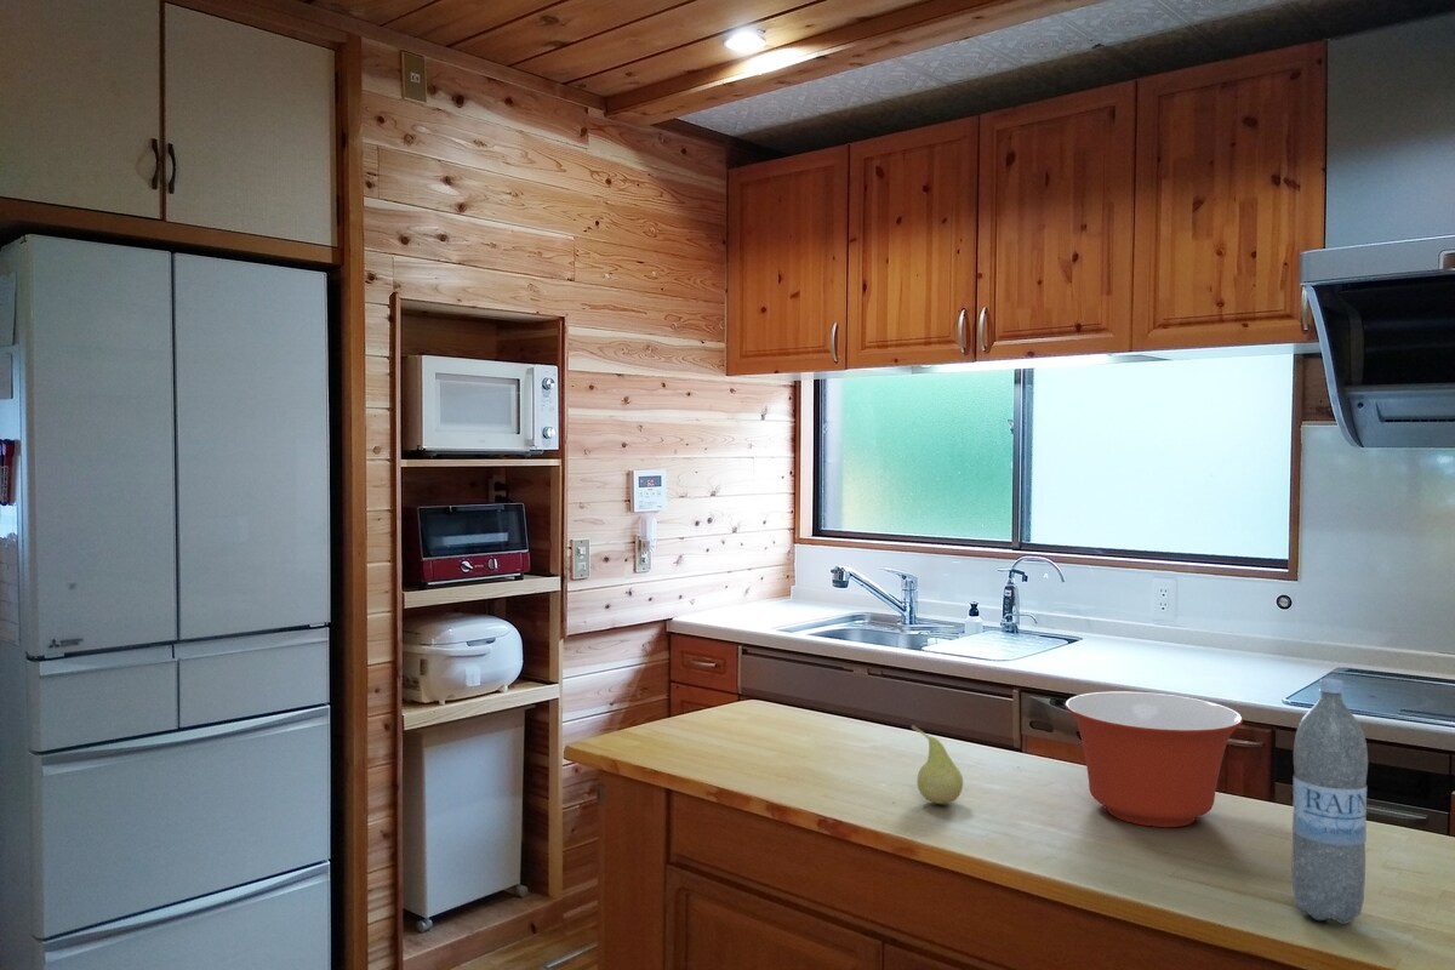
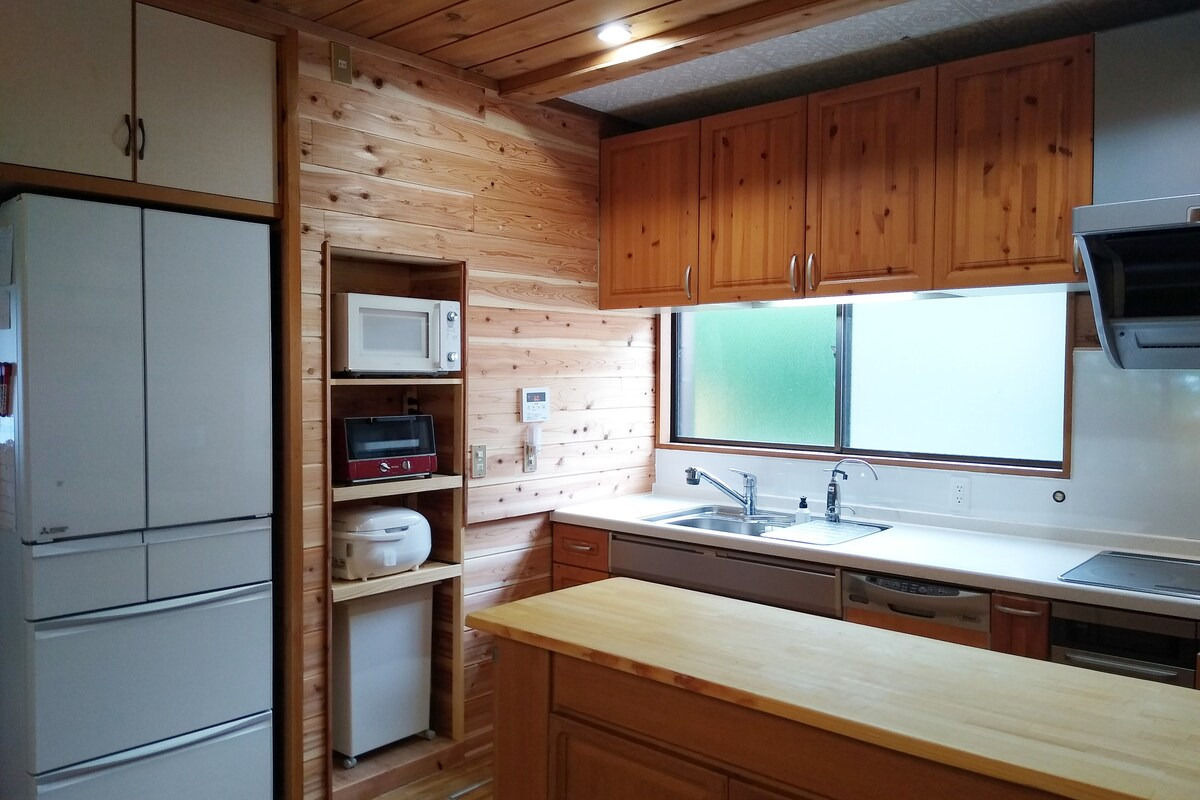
- water bottle [1291,678,1369,925]
- mixing bowl [1065,690,1244,828]
- fruit [911,724,964,805]
